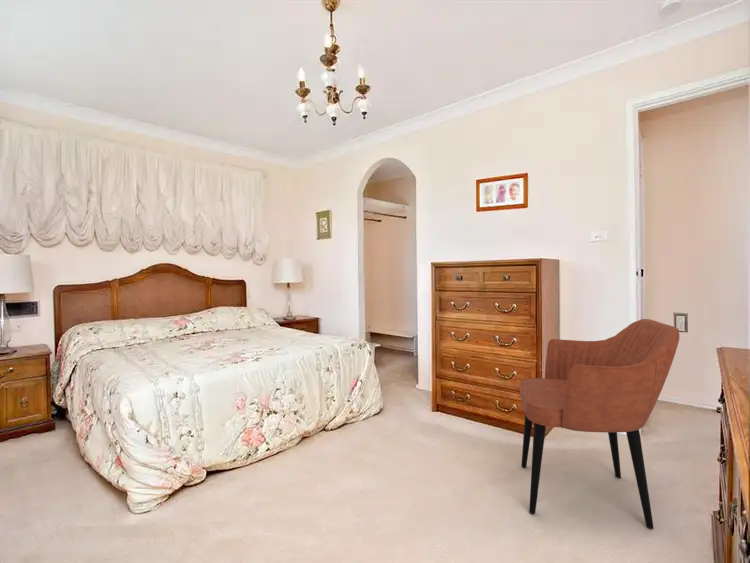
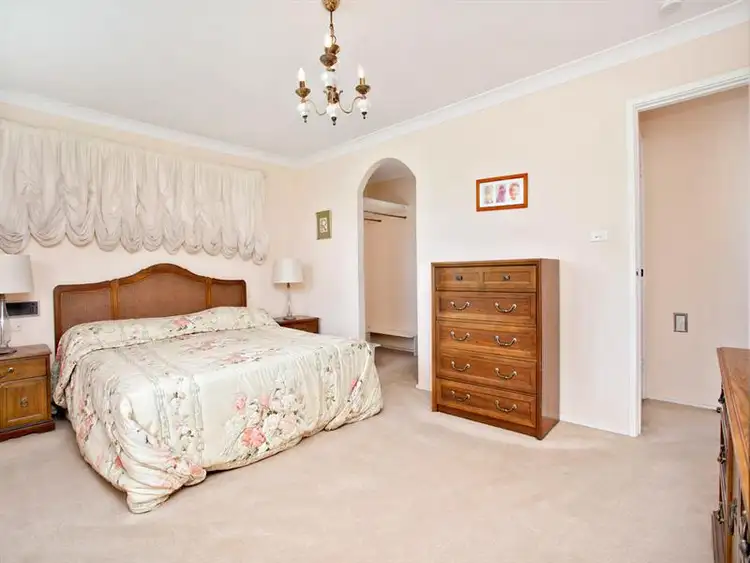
- armchair [519,318,681,530]
